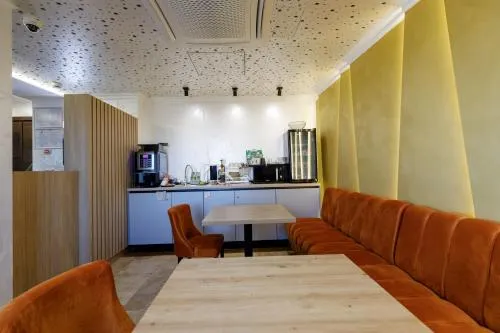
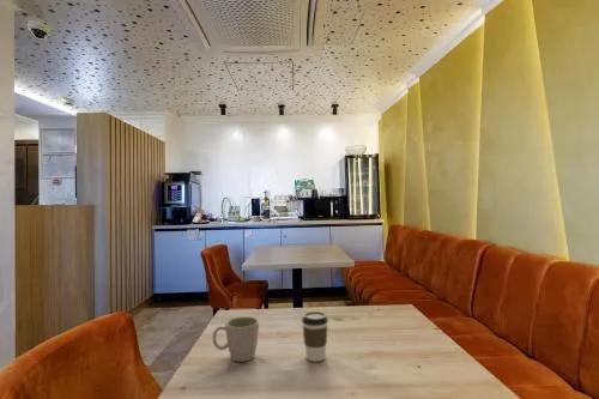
+ mug [212,315,260,363]
+ coffee cup [301,310,329,363]
